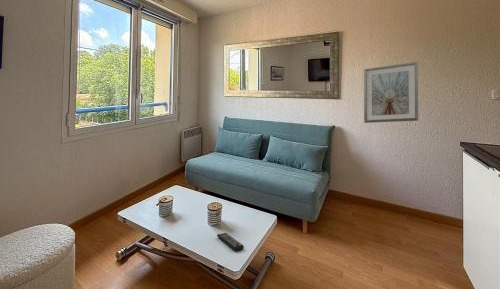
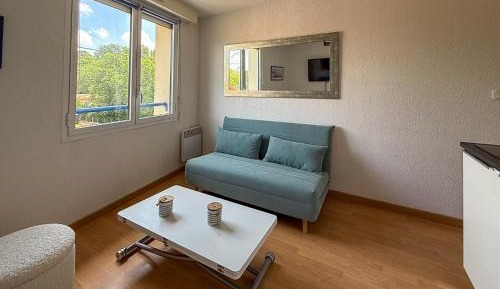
- picture frame [363,61,419,124]
- remote control [216,232,245,252]
